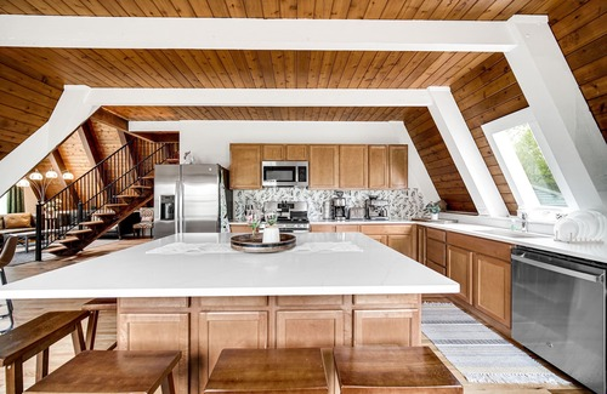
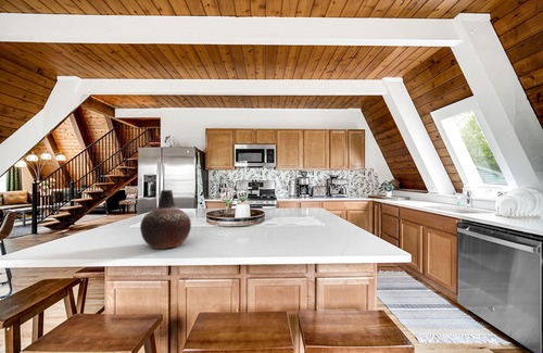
+ vase [139,189,192,250]
